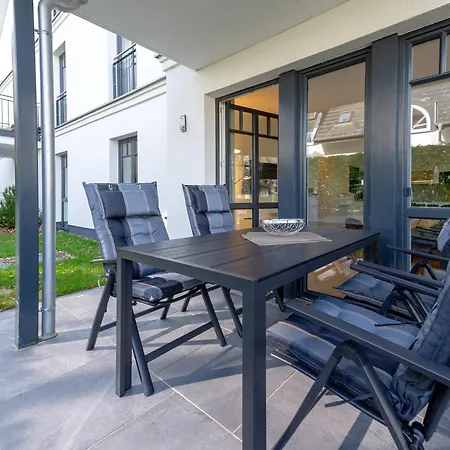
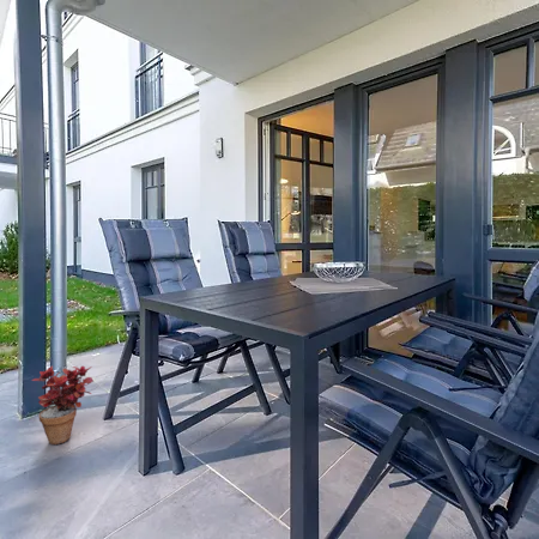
+ potted plant [30,365,95,446]
